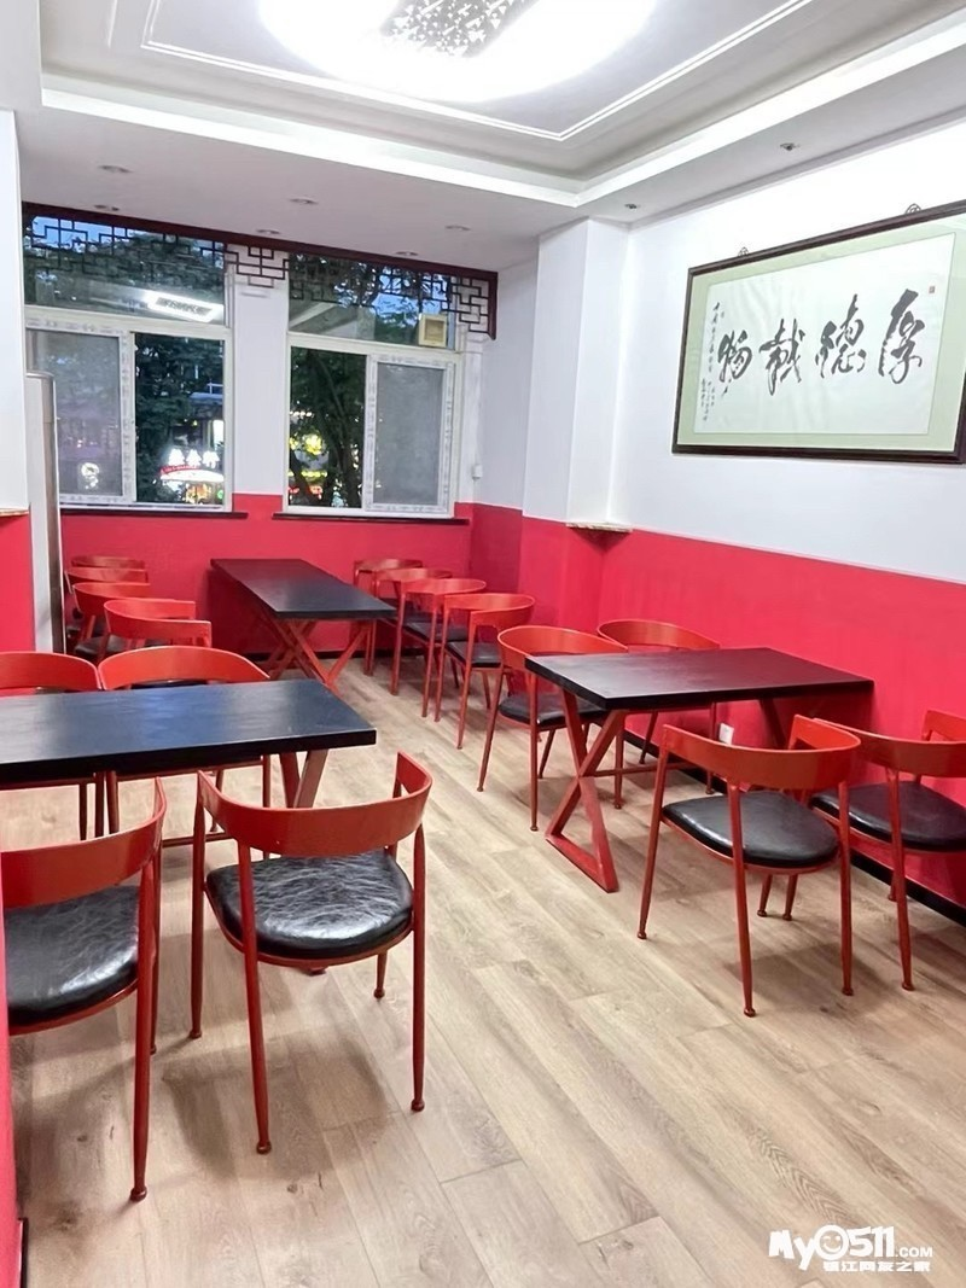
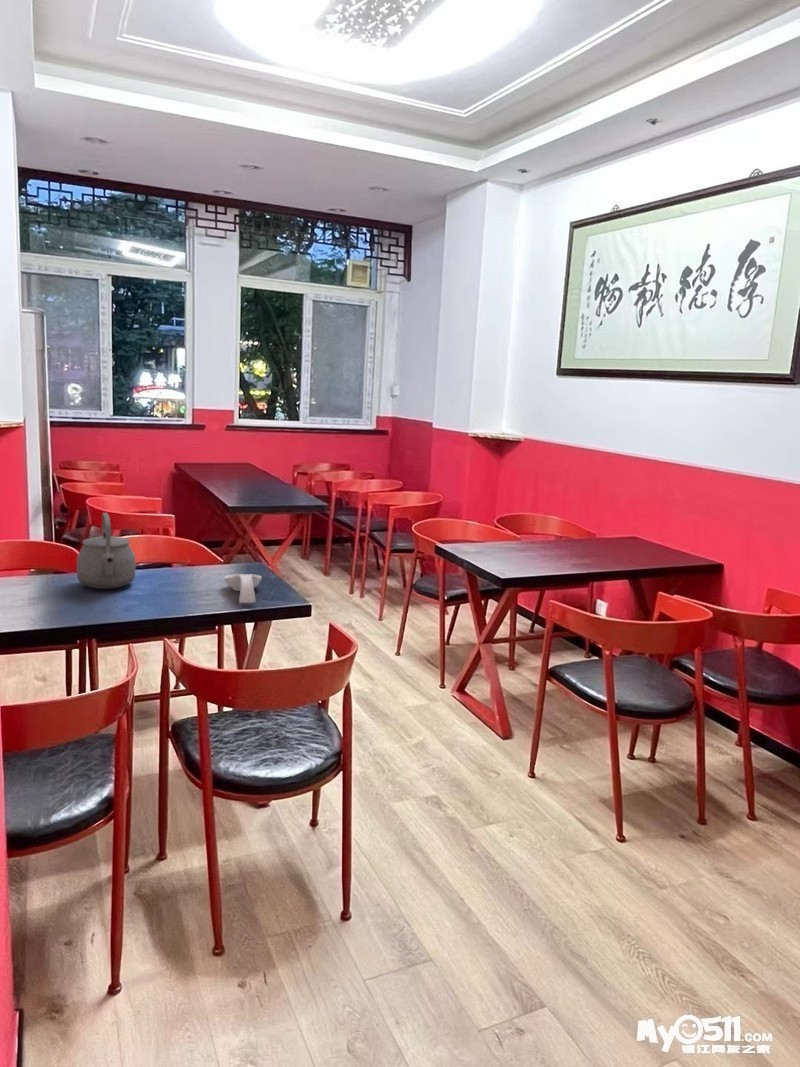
+ spoon rest [223,573,263,604]
+ tea kettle [76,512,136,590]
